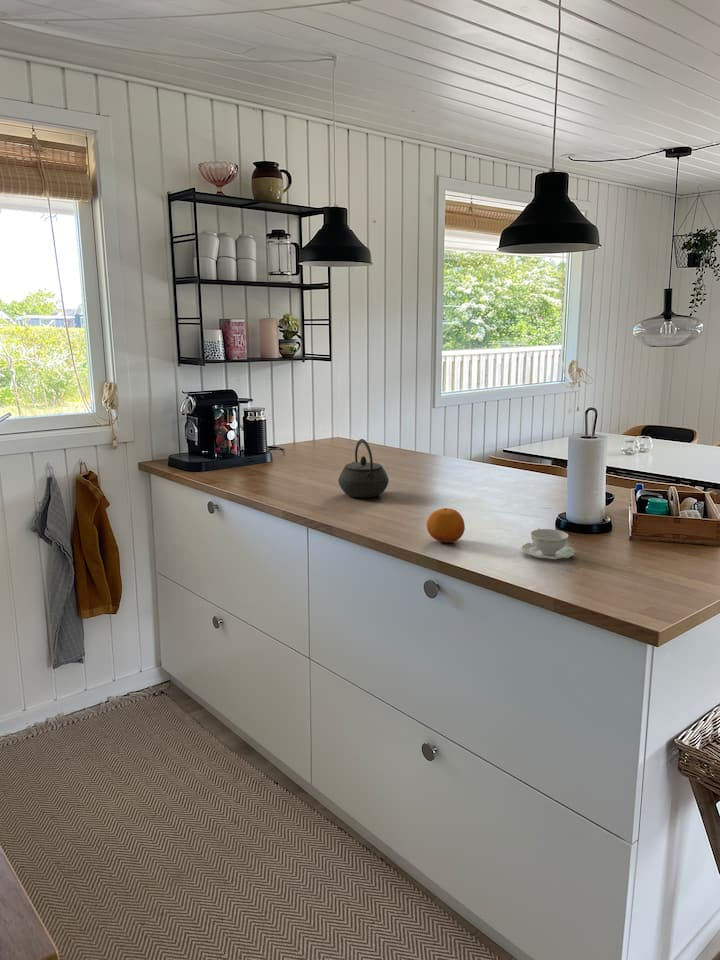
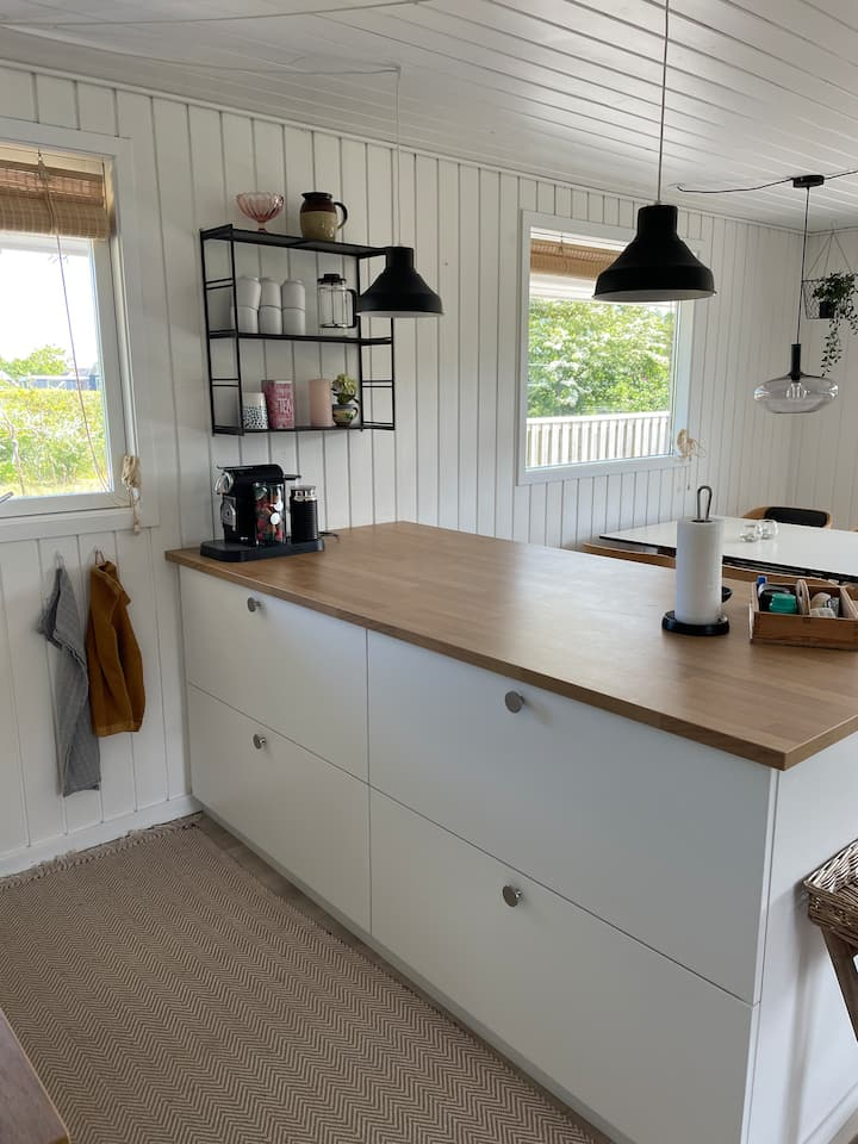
- kettle [337,438,390,499]
- fruit [426,507,466,544]
- chinaware [521,527,576,560]
